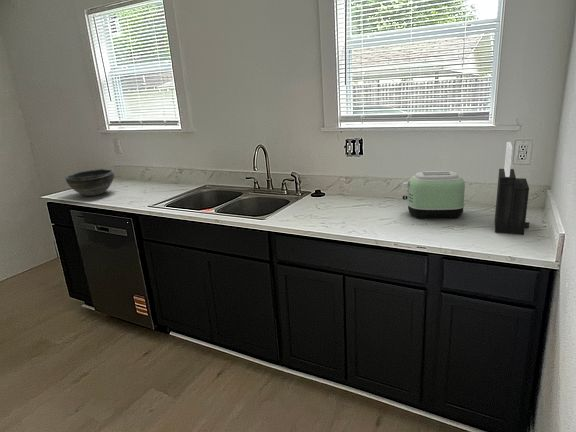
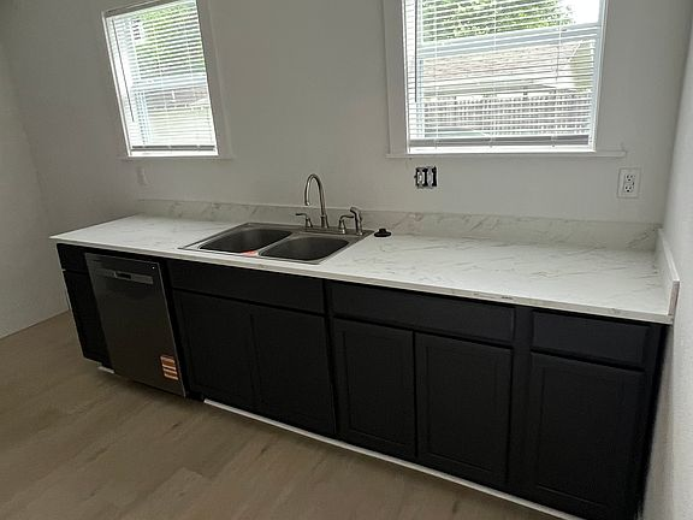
- bowl [65,168,115,197]
- knife block [494,141,530,235]
- toaster [402,170,466,219]
